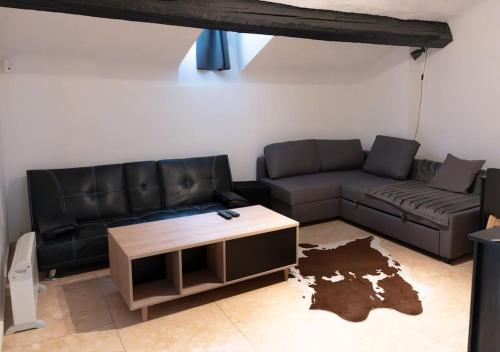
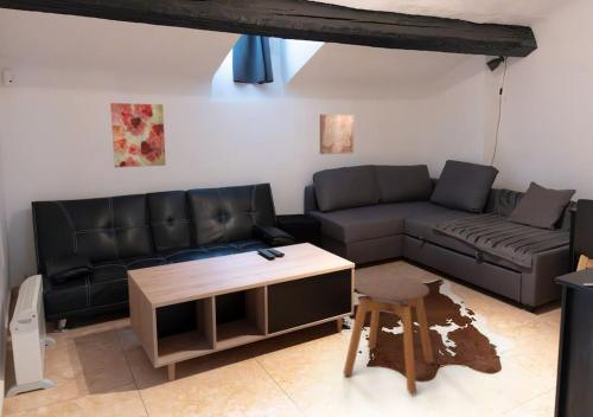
+ wall art [319,114,355,155]
+ stool [342,275,435,394]
+ wall art [109,102,167,168]
